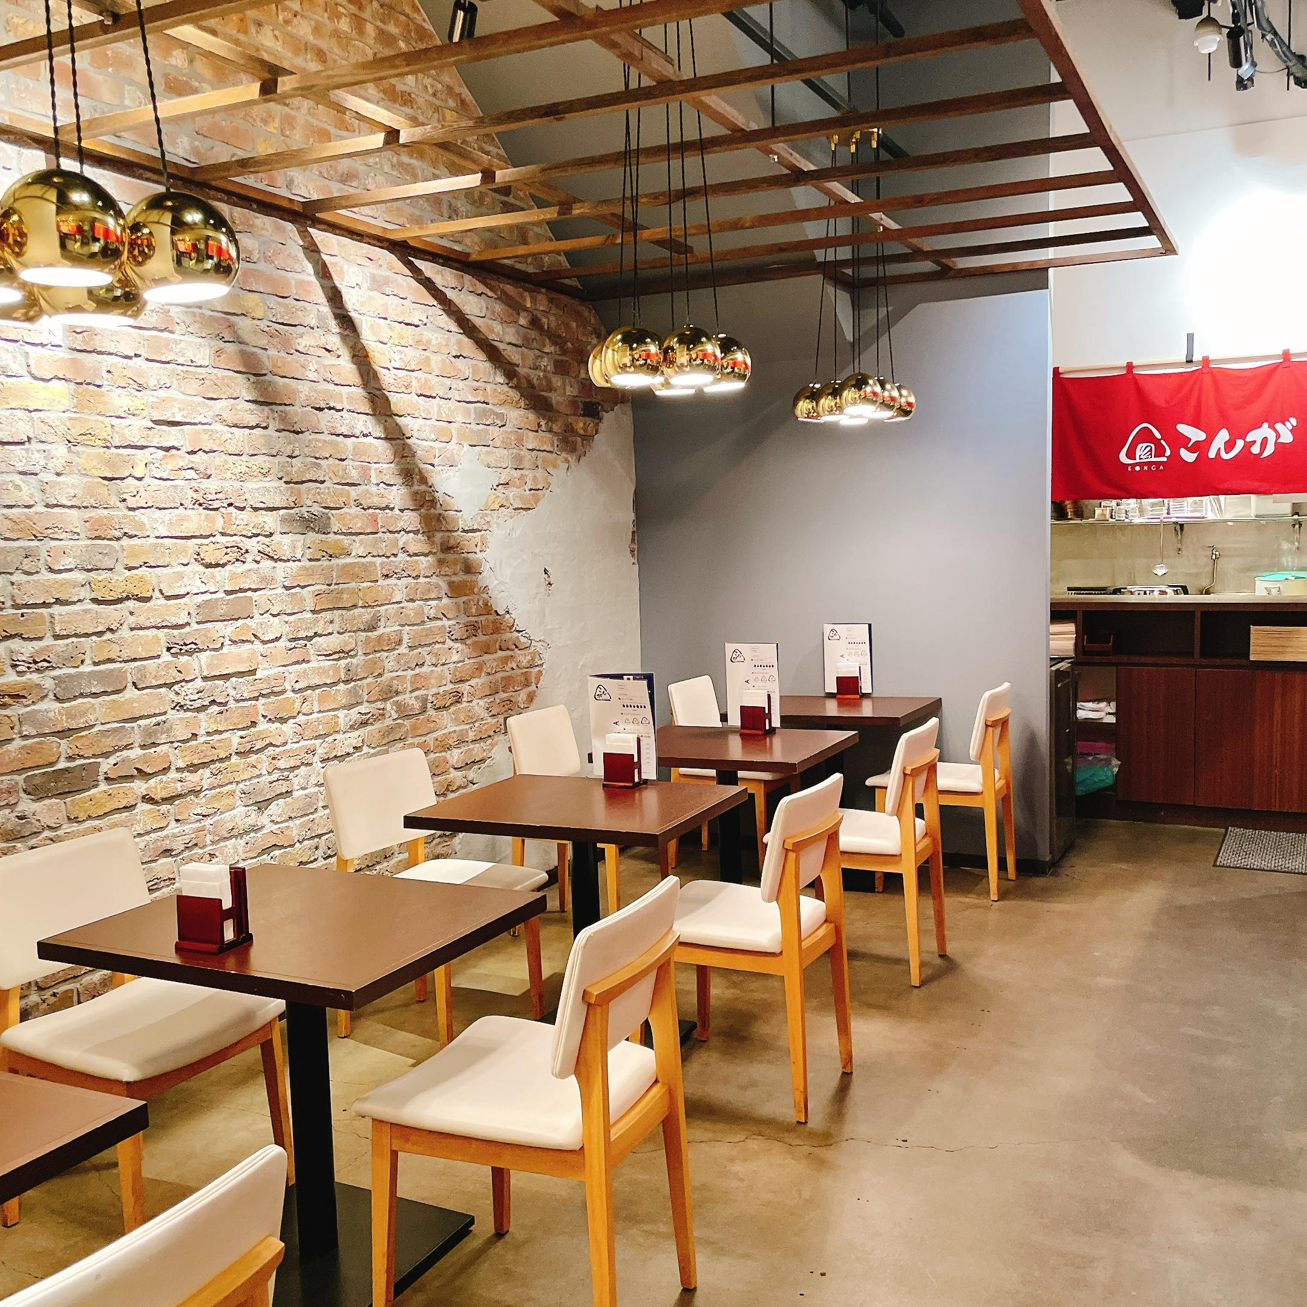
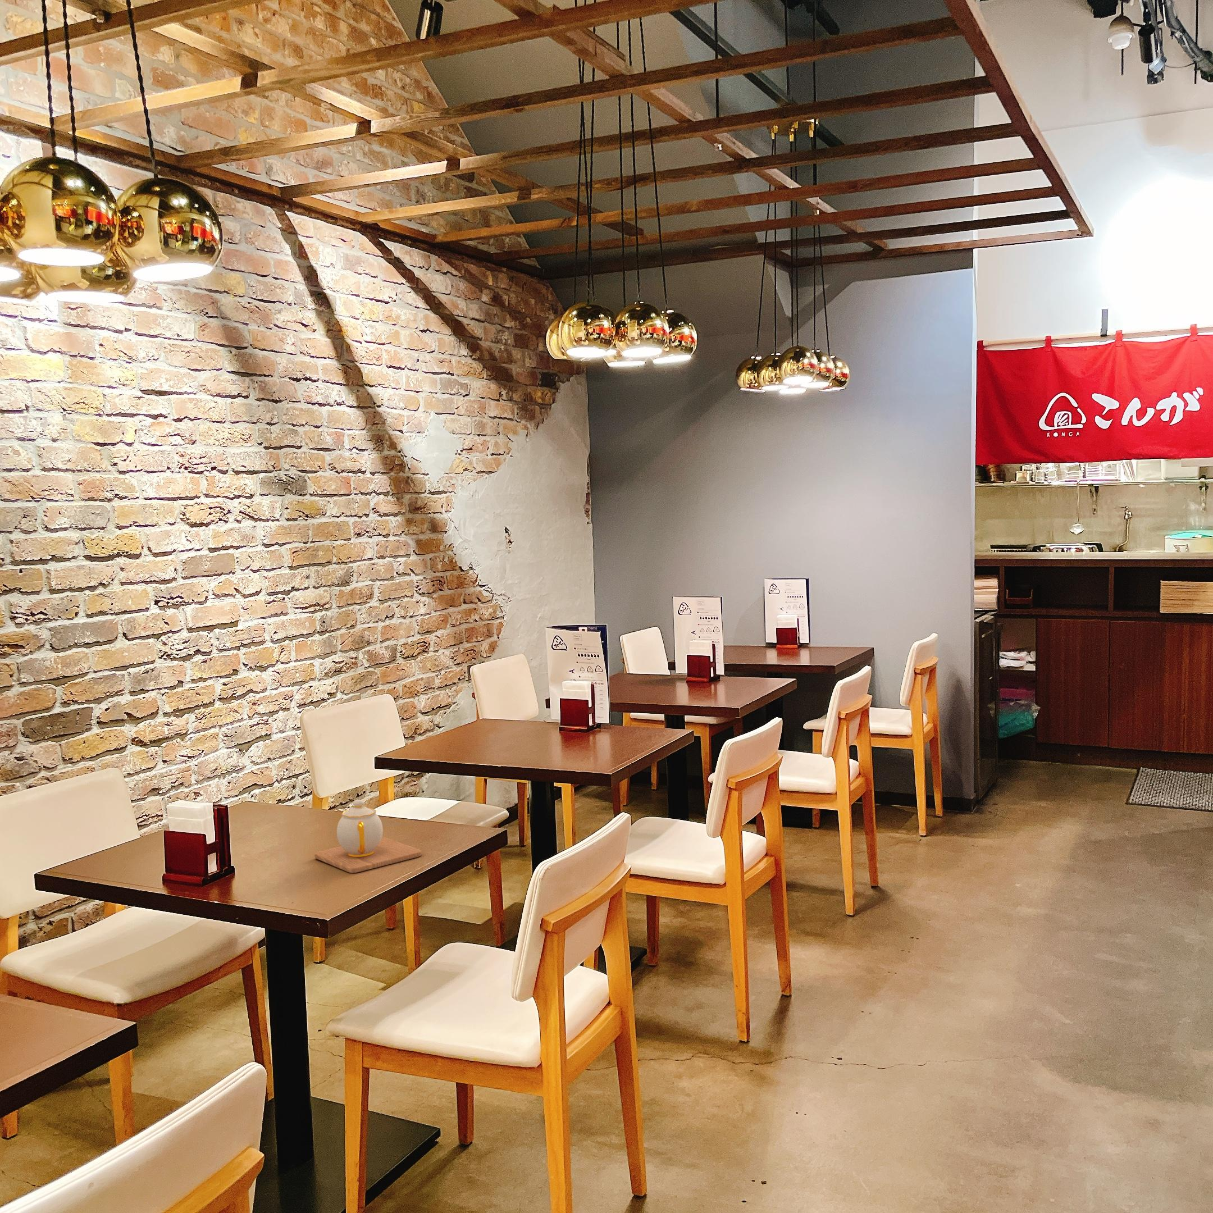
+ teapot [314,799,422,873]
